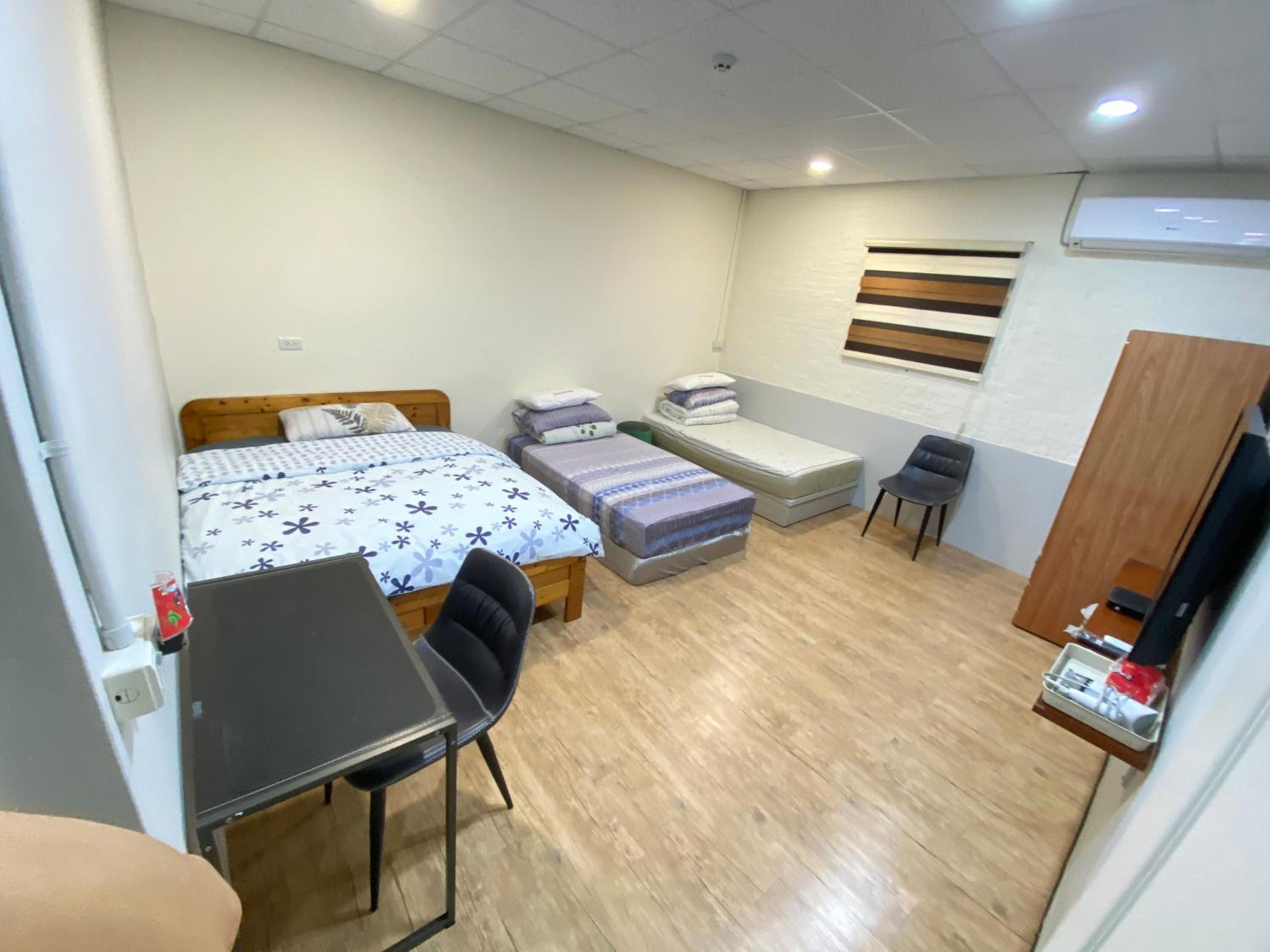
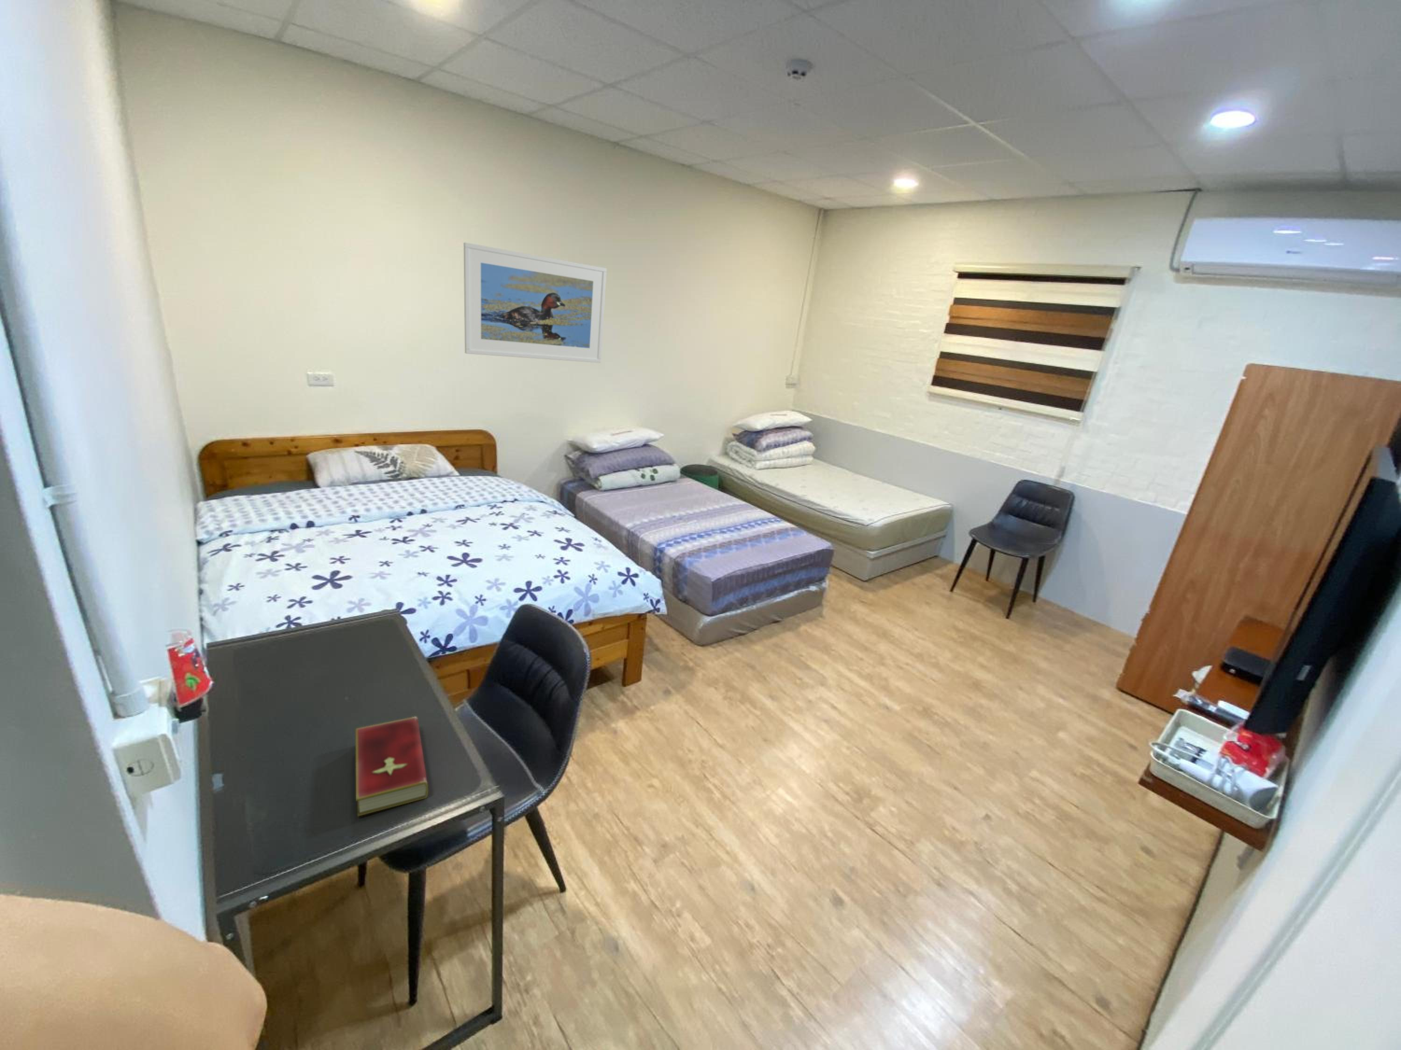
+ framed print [463,243,607,364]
+ hardcover book [355,716,429,817]
